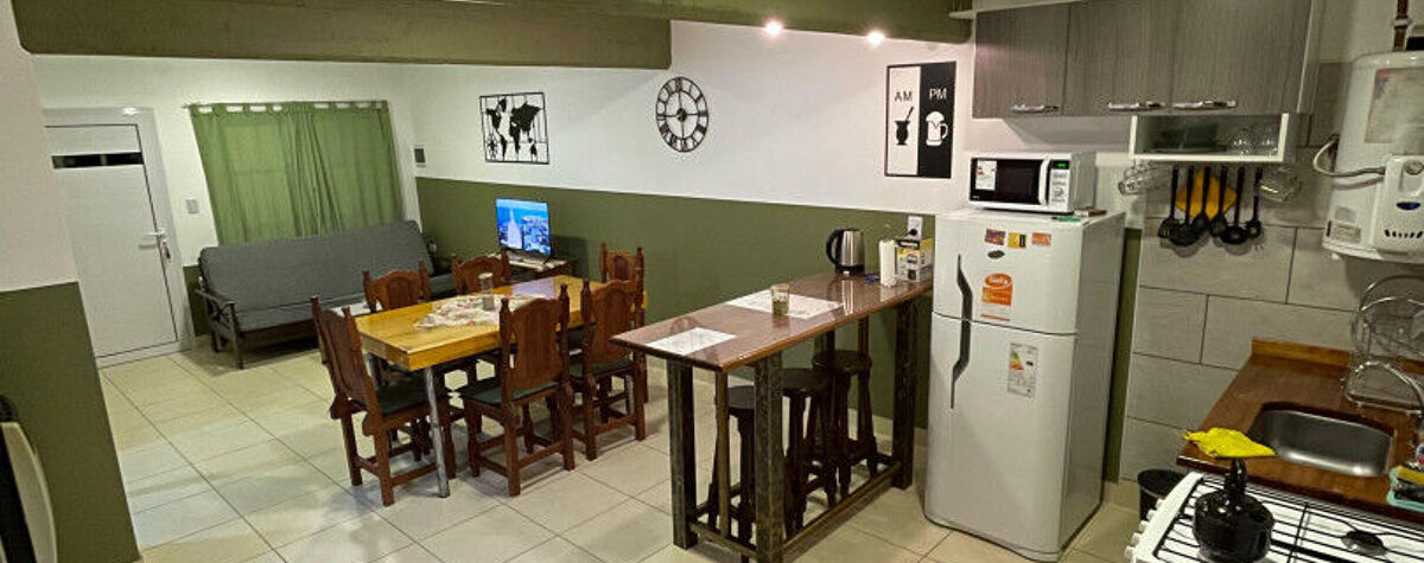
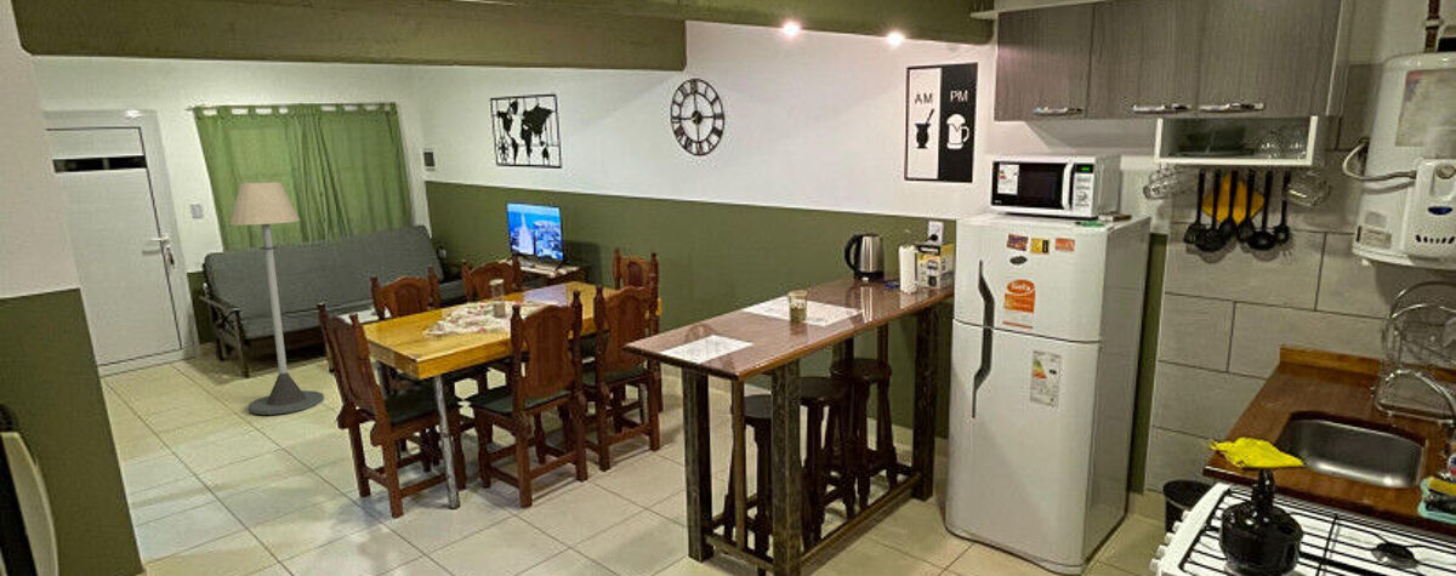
+ floor lamp [229,181,324,416]
